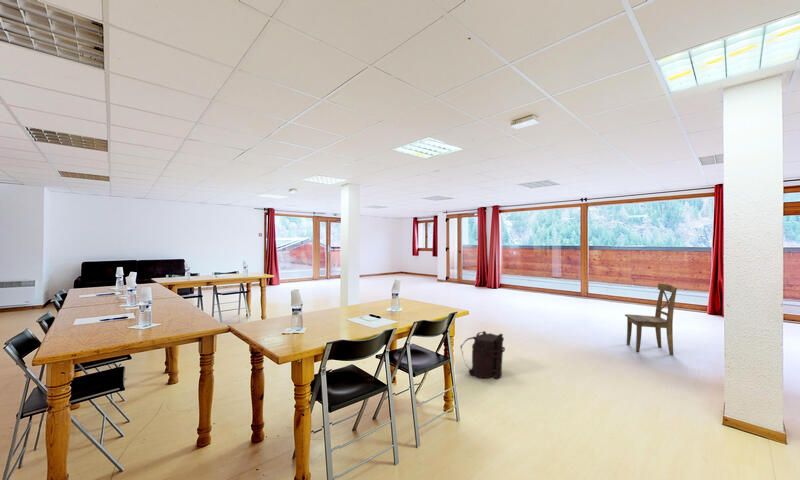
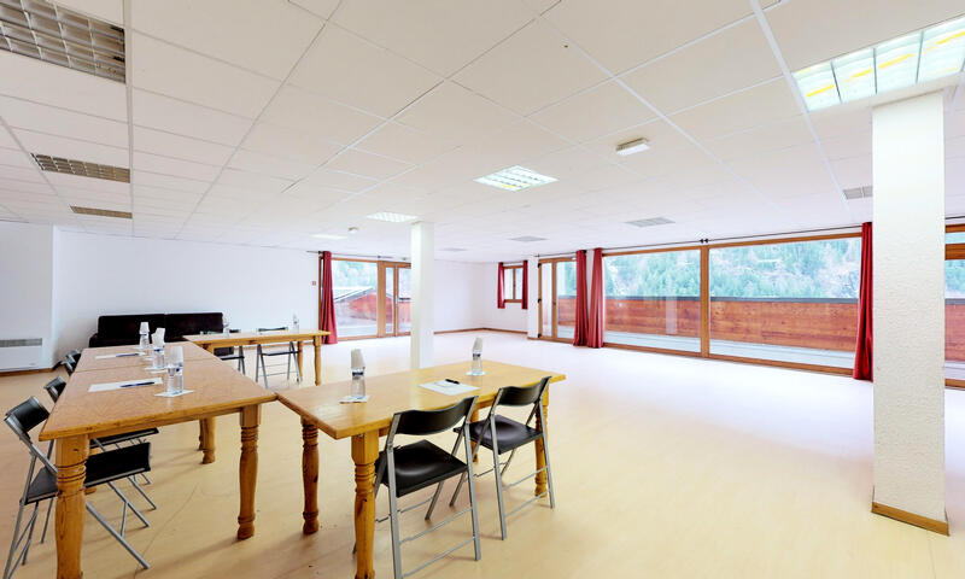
- dining chair [624,282,678,356]
- backpack [460,330,506,380]
